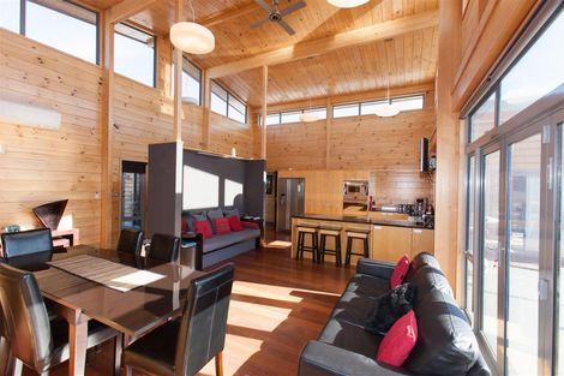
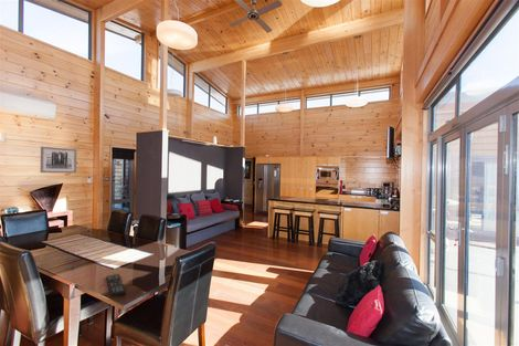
+ remote control [105,273,127,298]
+ wall art [40,146,78,174]
